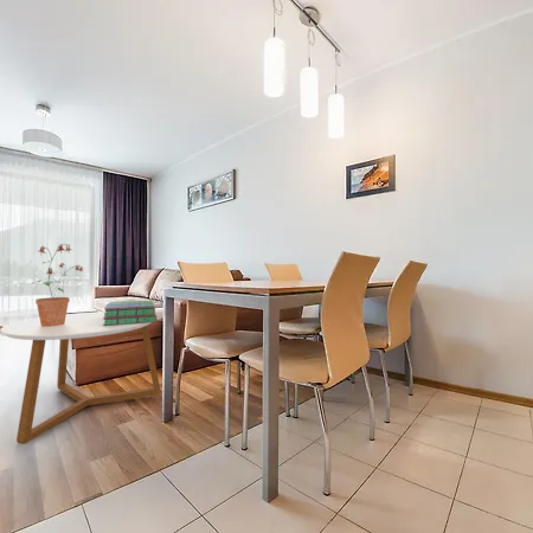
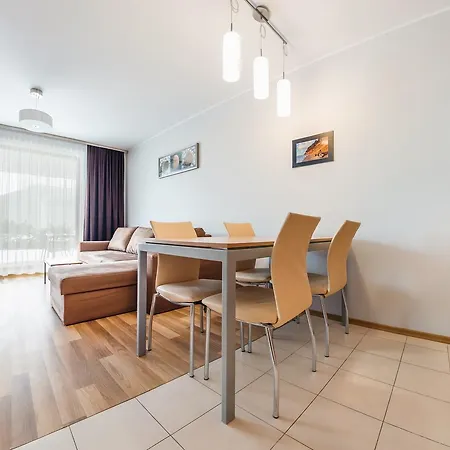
- stack of books [103,300,159,326]
- potted plant [32,243,84,327]
- coffee table [0,310,161,444]
